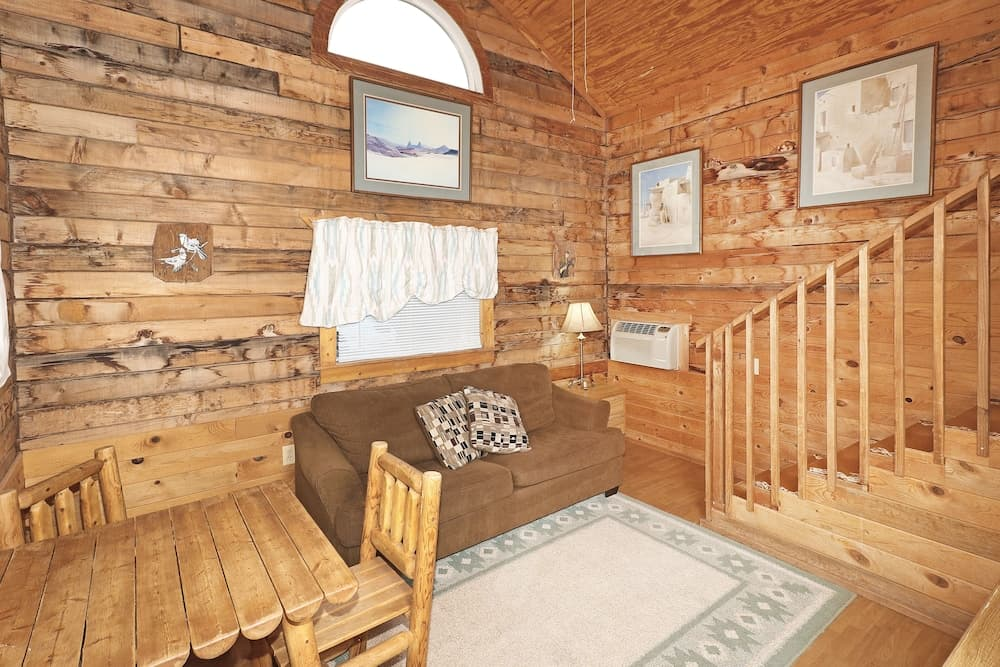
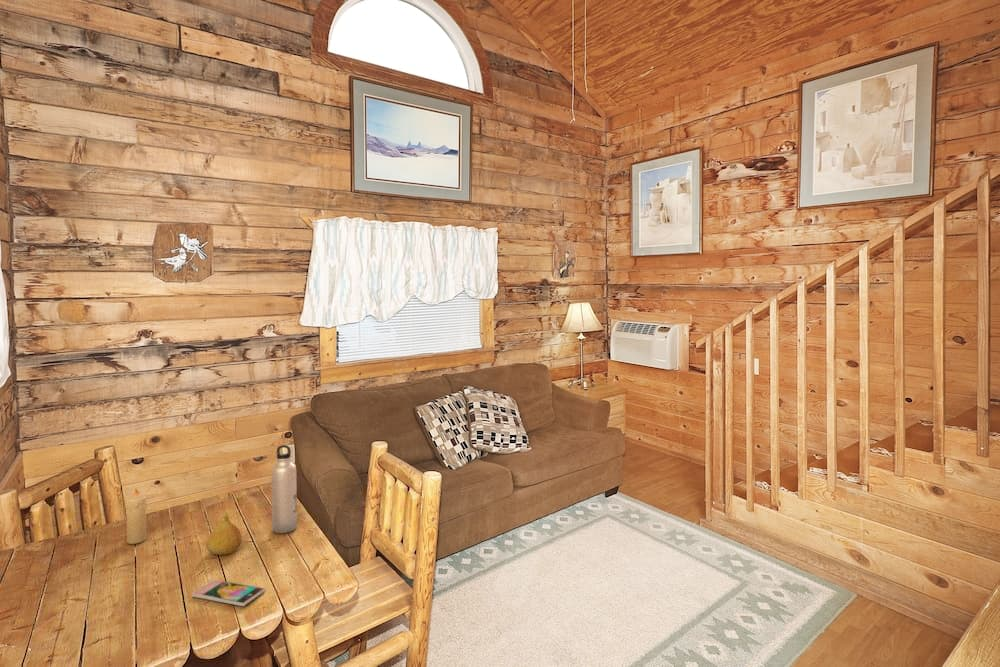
+ fruit [205,514,243,556]
+ candle [124,488,148,545]
+ water bottle [270,444,298,534]
+ smartphone [191,579,266,607]
